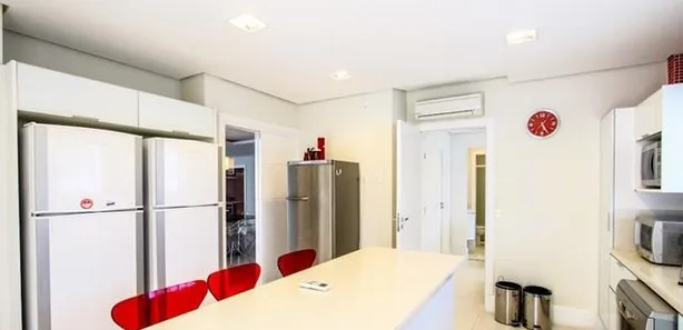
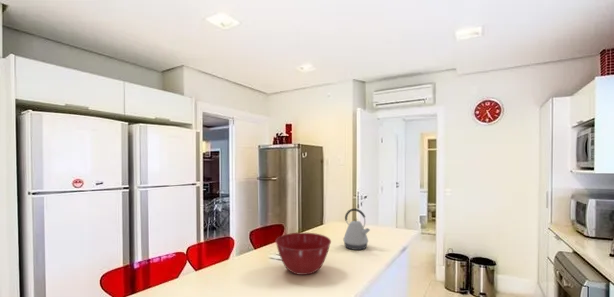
+ kettle [342,208,371,251]
+ mixing bowl [274,232,332,276]
